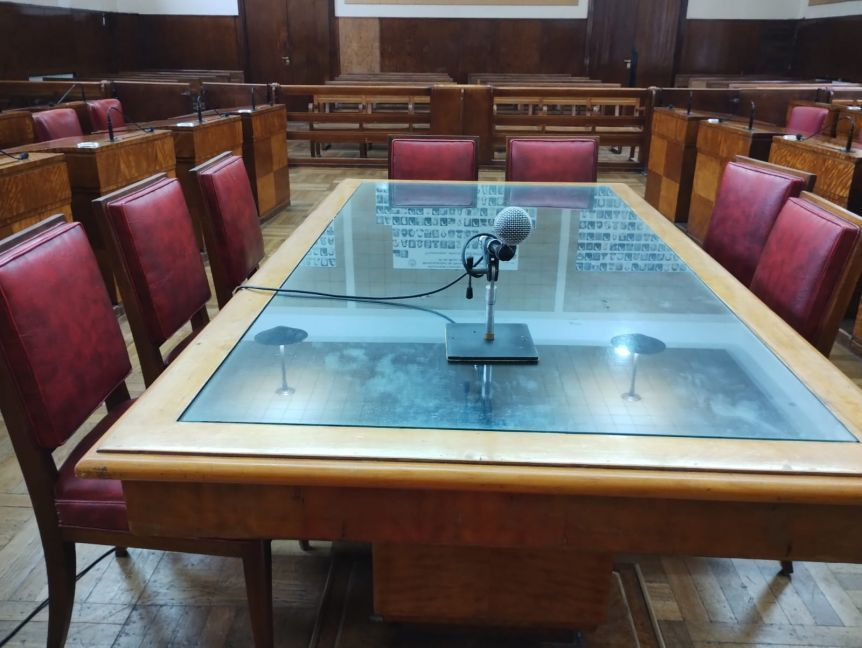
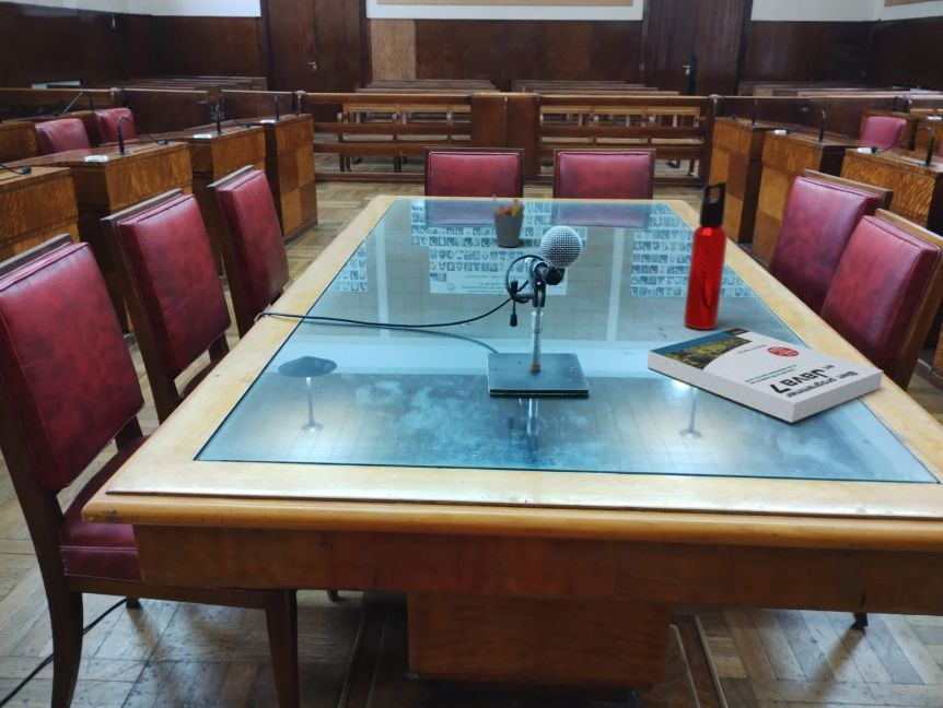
+ water bottle [683,180,729,330]
+ pen holder [491,193,526,248]
+ book [647,327,884,424]
